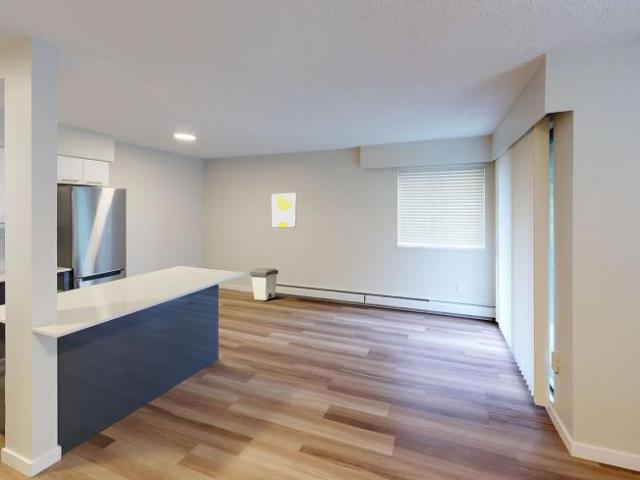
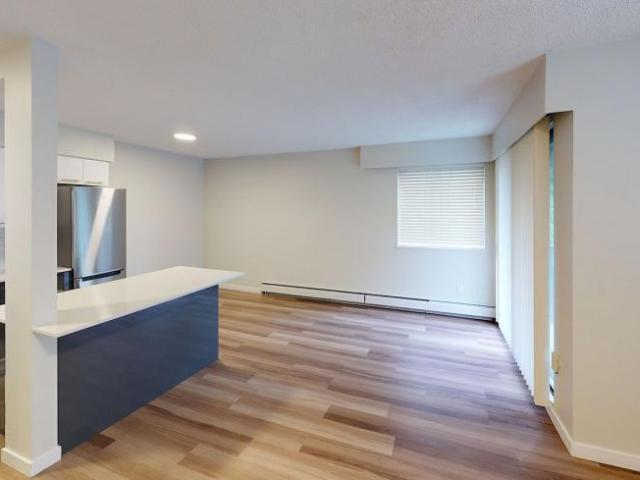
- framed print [270,192,297,228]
- trash can [249,267,279,301]
